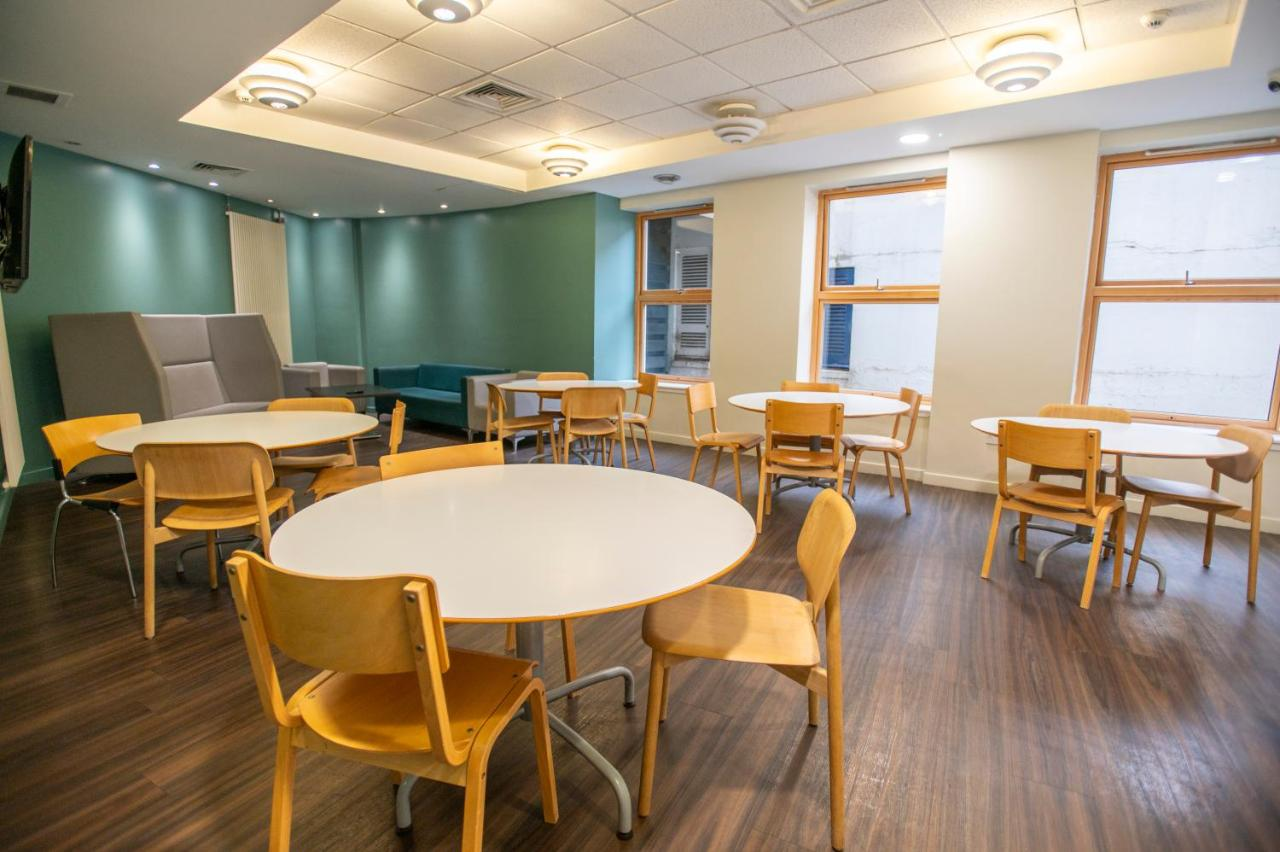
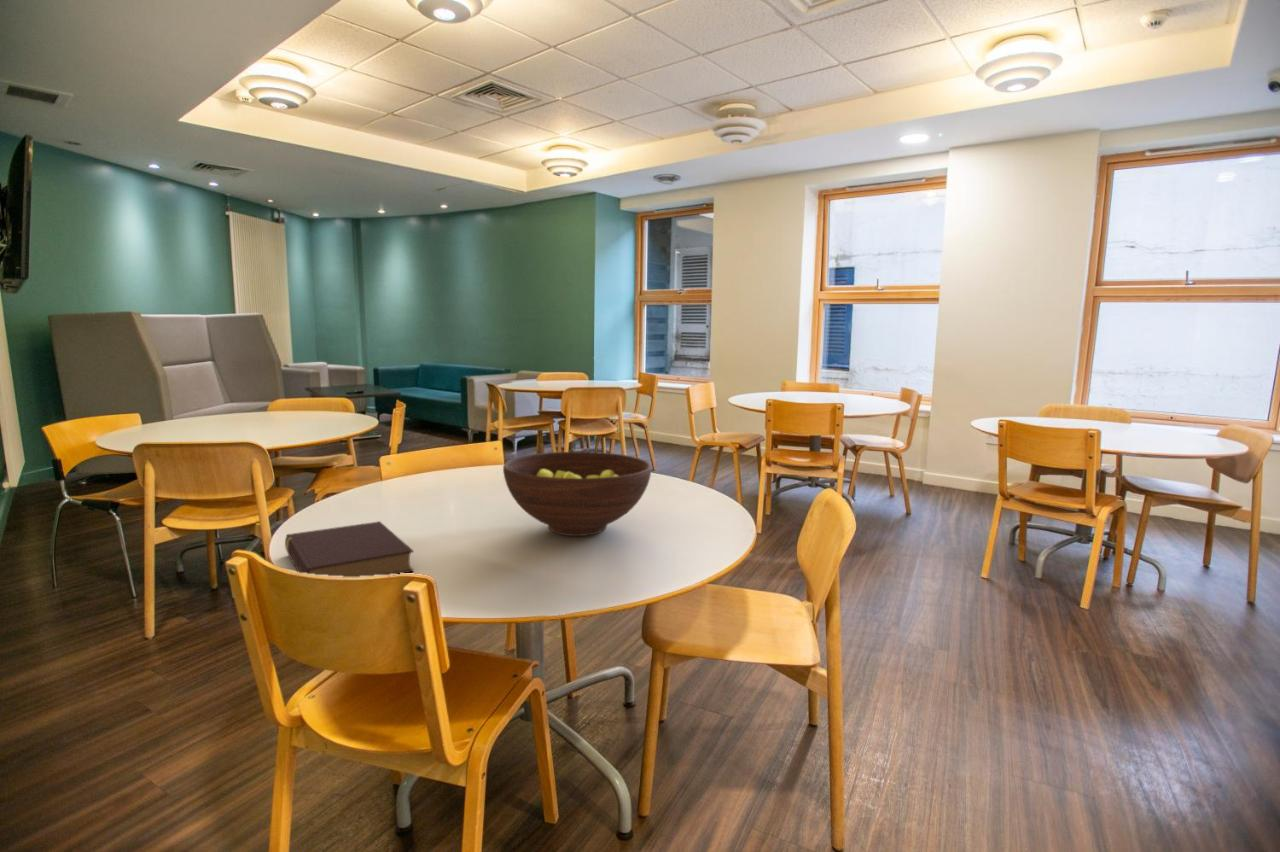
+ fruit bowl [502,451,652,537]
+ book [284,520,415,593]
